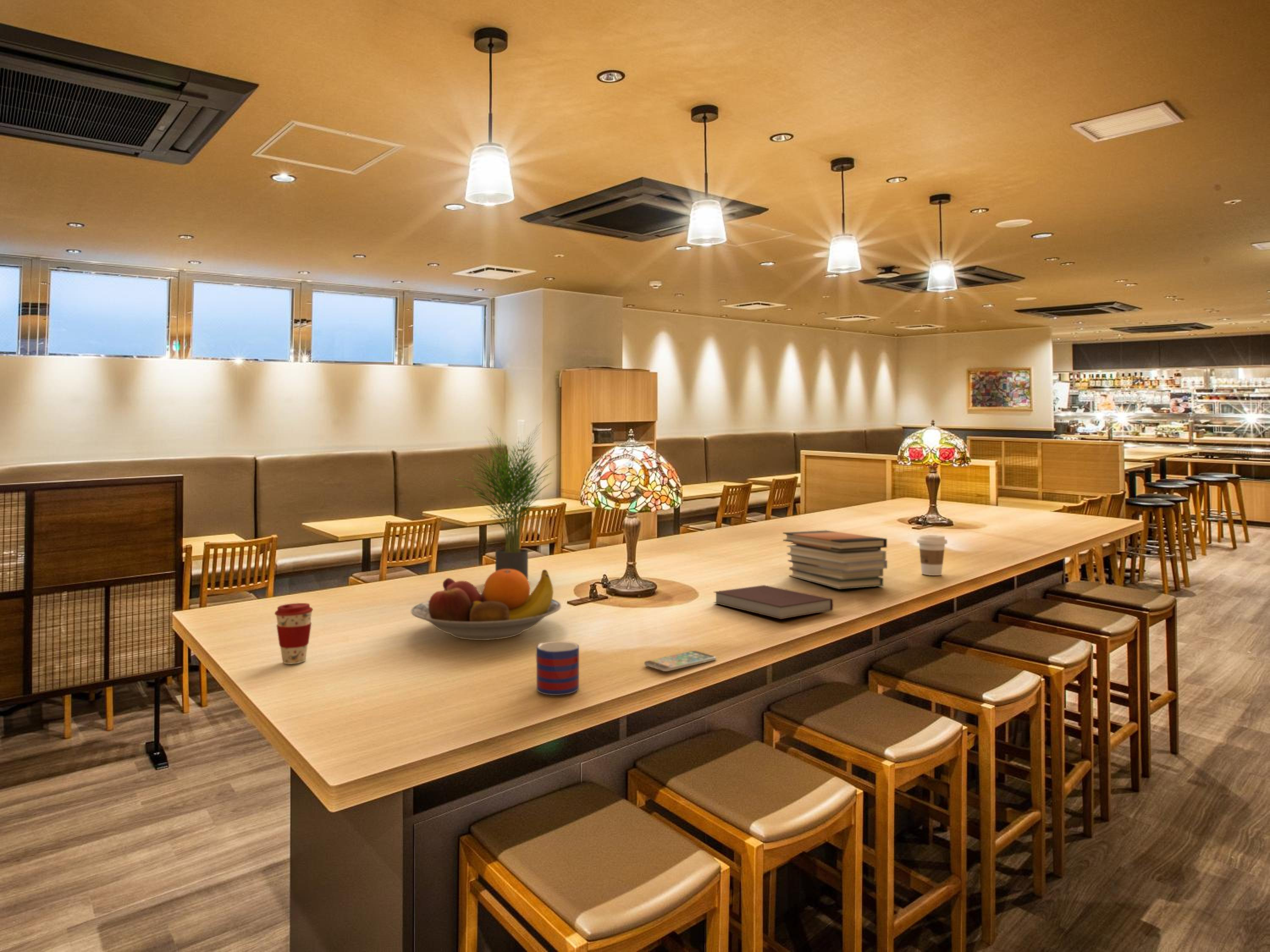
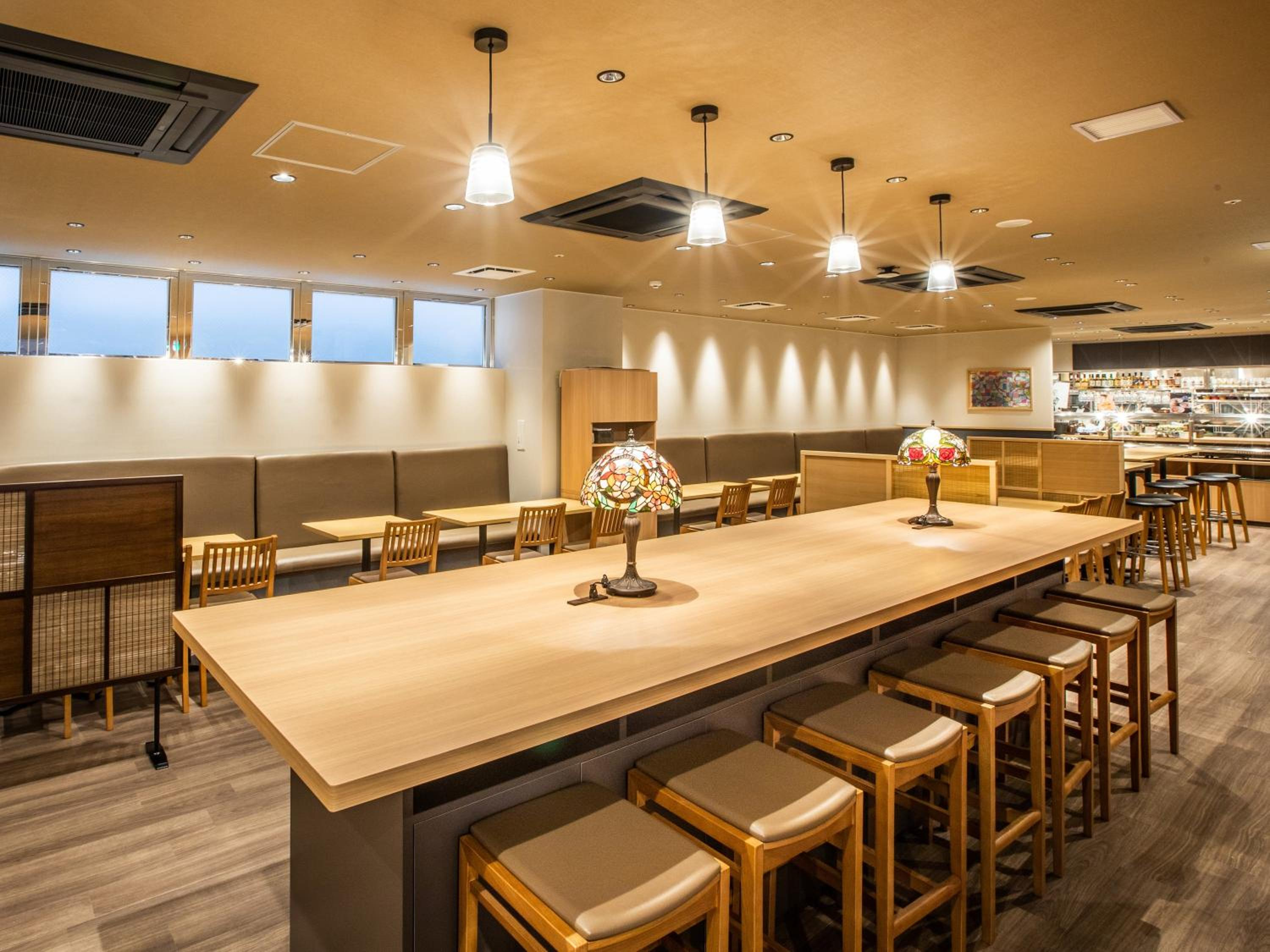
- book stack [782,530,888,590]
- fruit bowl [411,569,562,641]
- notebook [713,585,834,620]
- smartphone [643,650,717,672]
- potted plant [451,422,564,580]
- coffee cup [274,603,313,664]
- coffee cup [917,534,948,576]
- mug [535,641,580,696]
